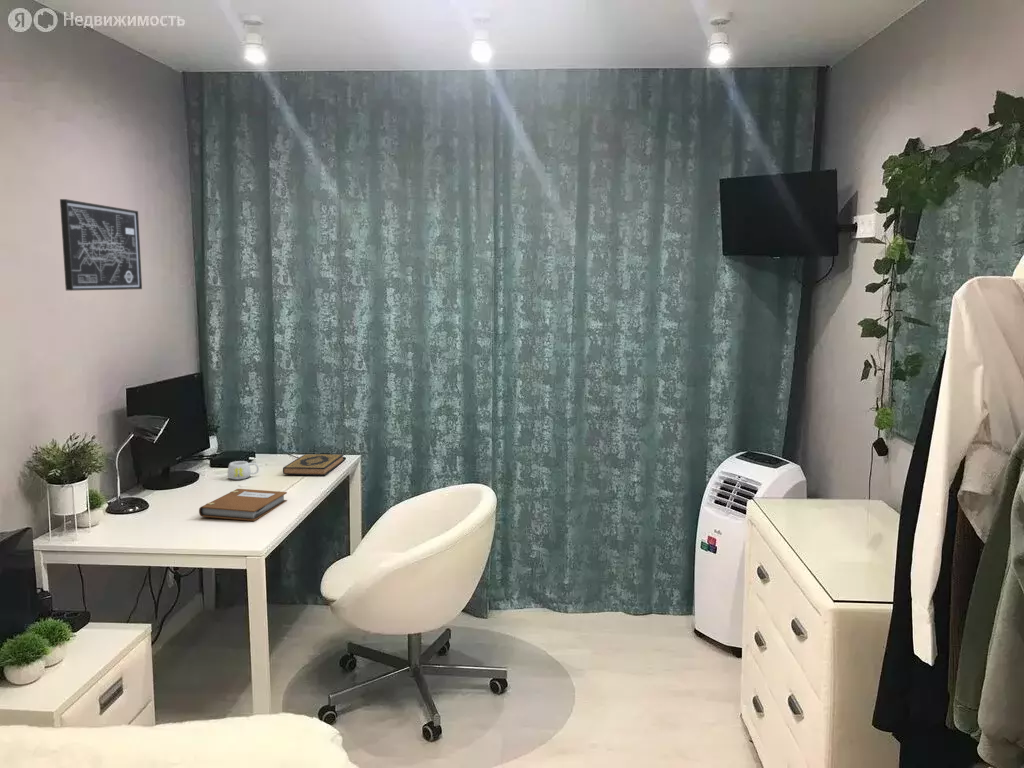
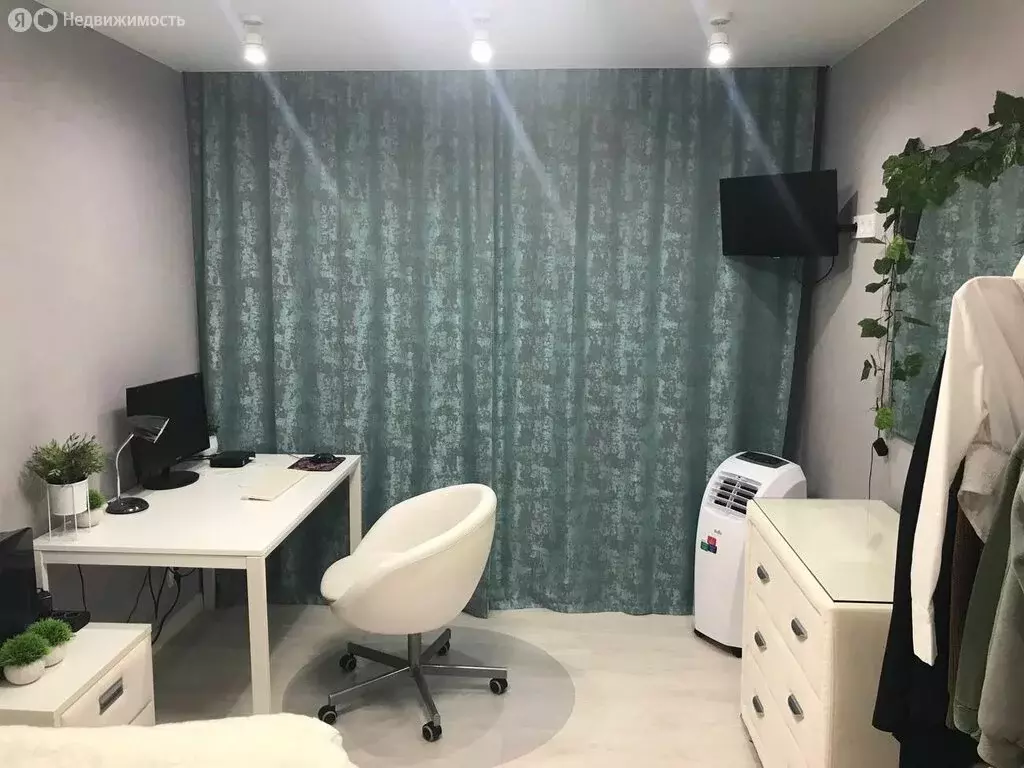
- mug [227,460,260,480]
- notebook [198,488,288,522]
- hardback book [282,453,345,477]
- wall art [59,198,143,292]
